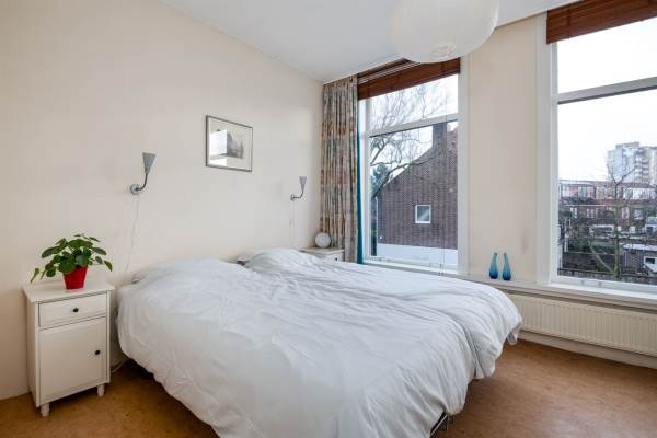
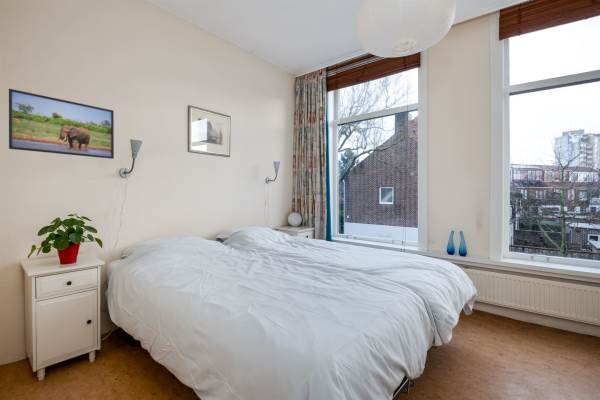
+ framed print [8,88,115,160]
